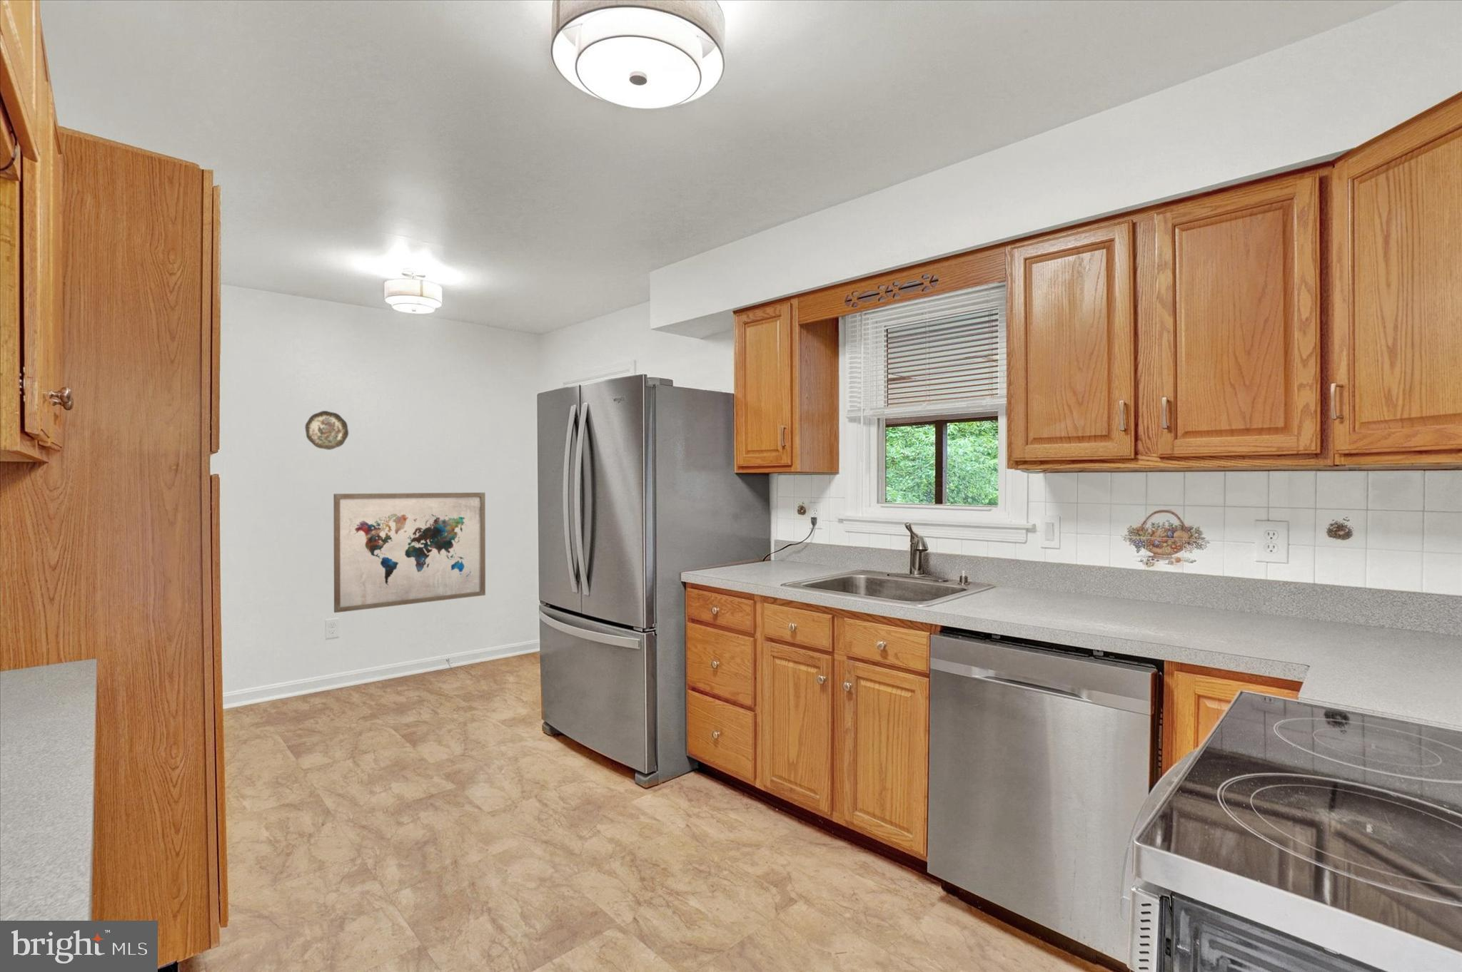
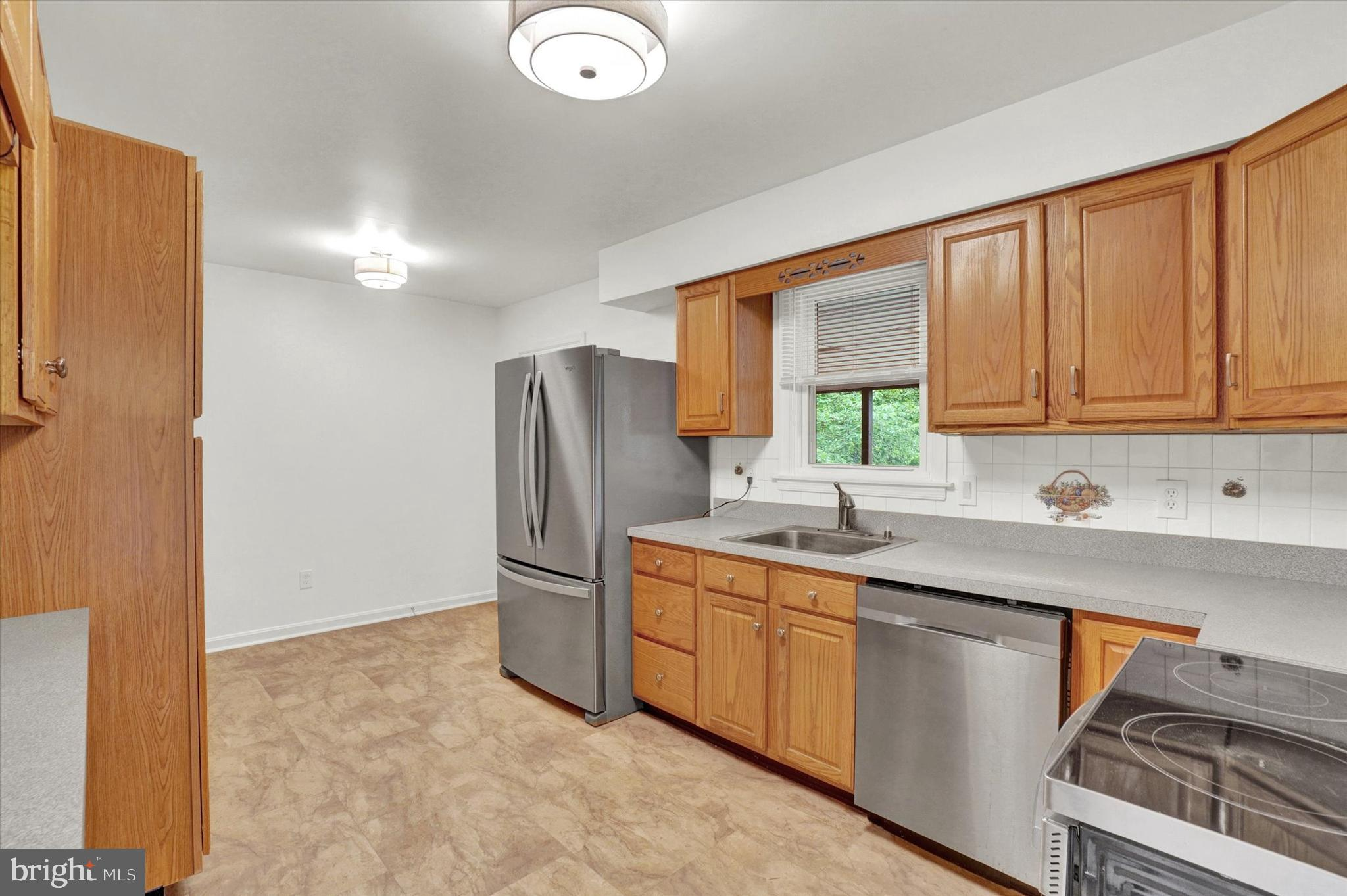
- decorative plate [304,410,349,450]
- wall art [332,493,486,613]
